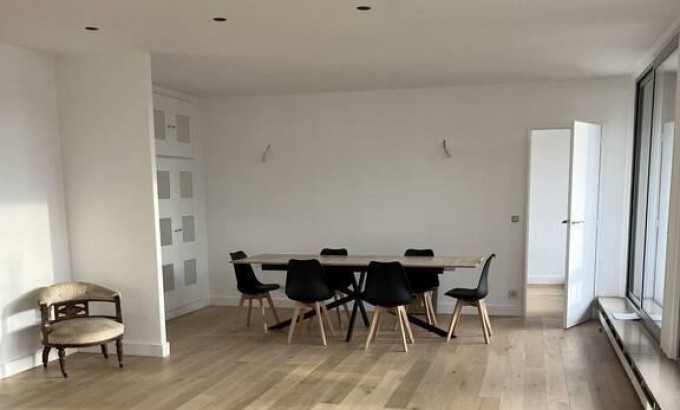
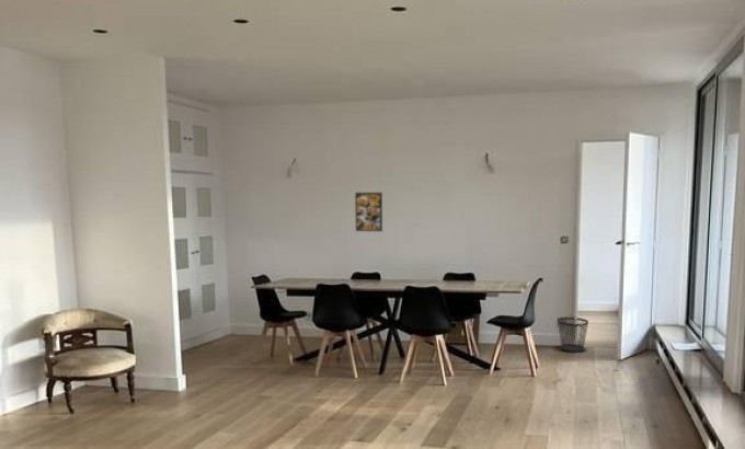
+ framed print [354,192,383,232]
+ wastebasket [557,316,589,354]
